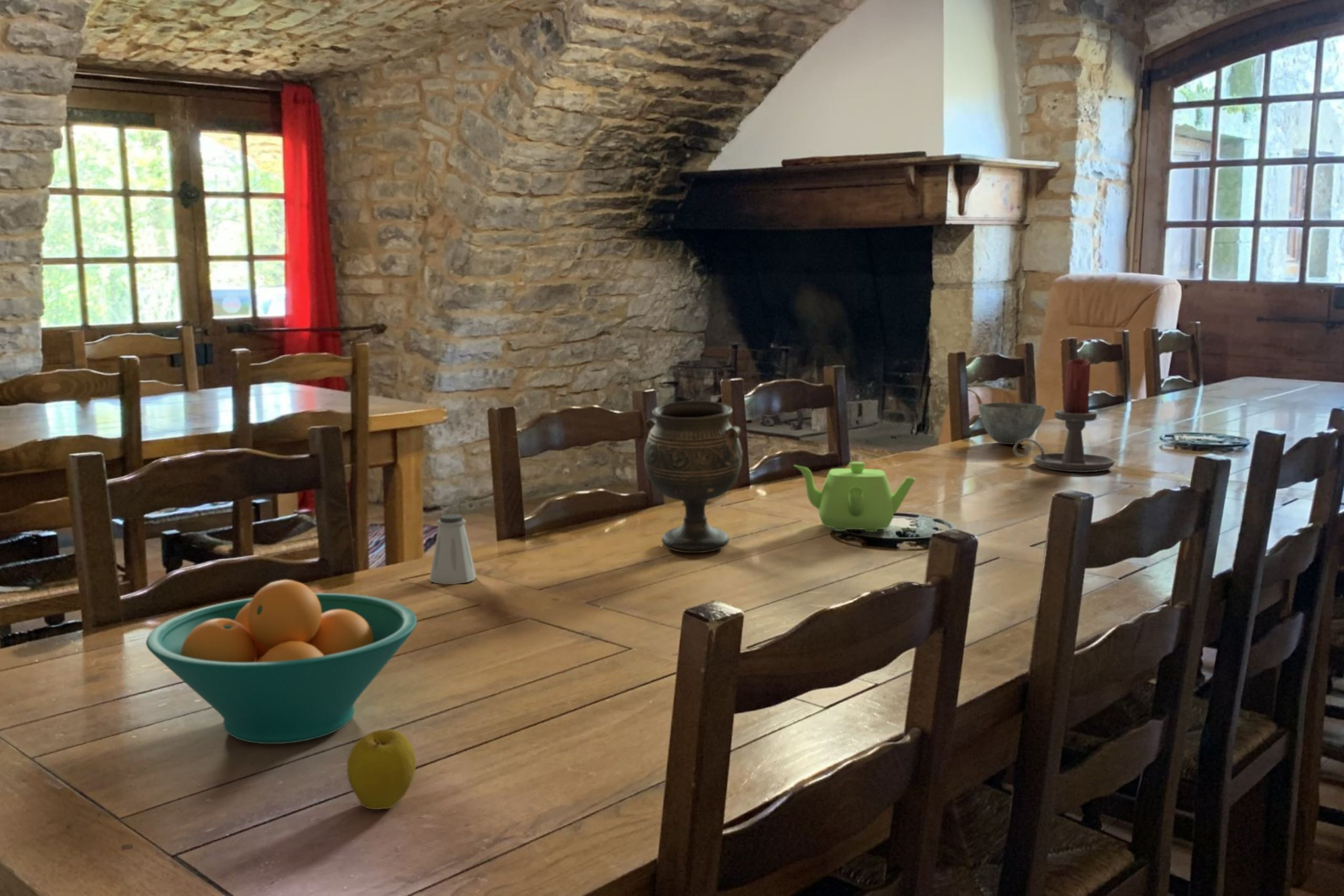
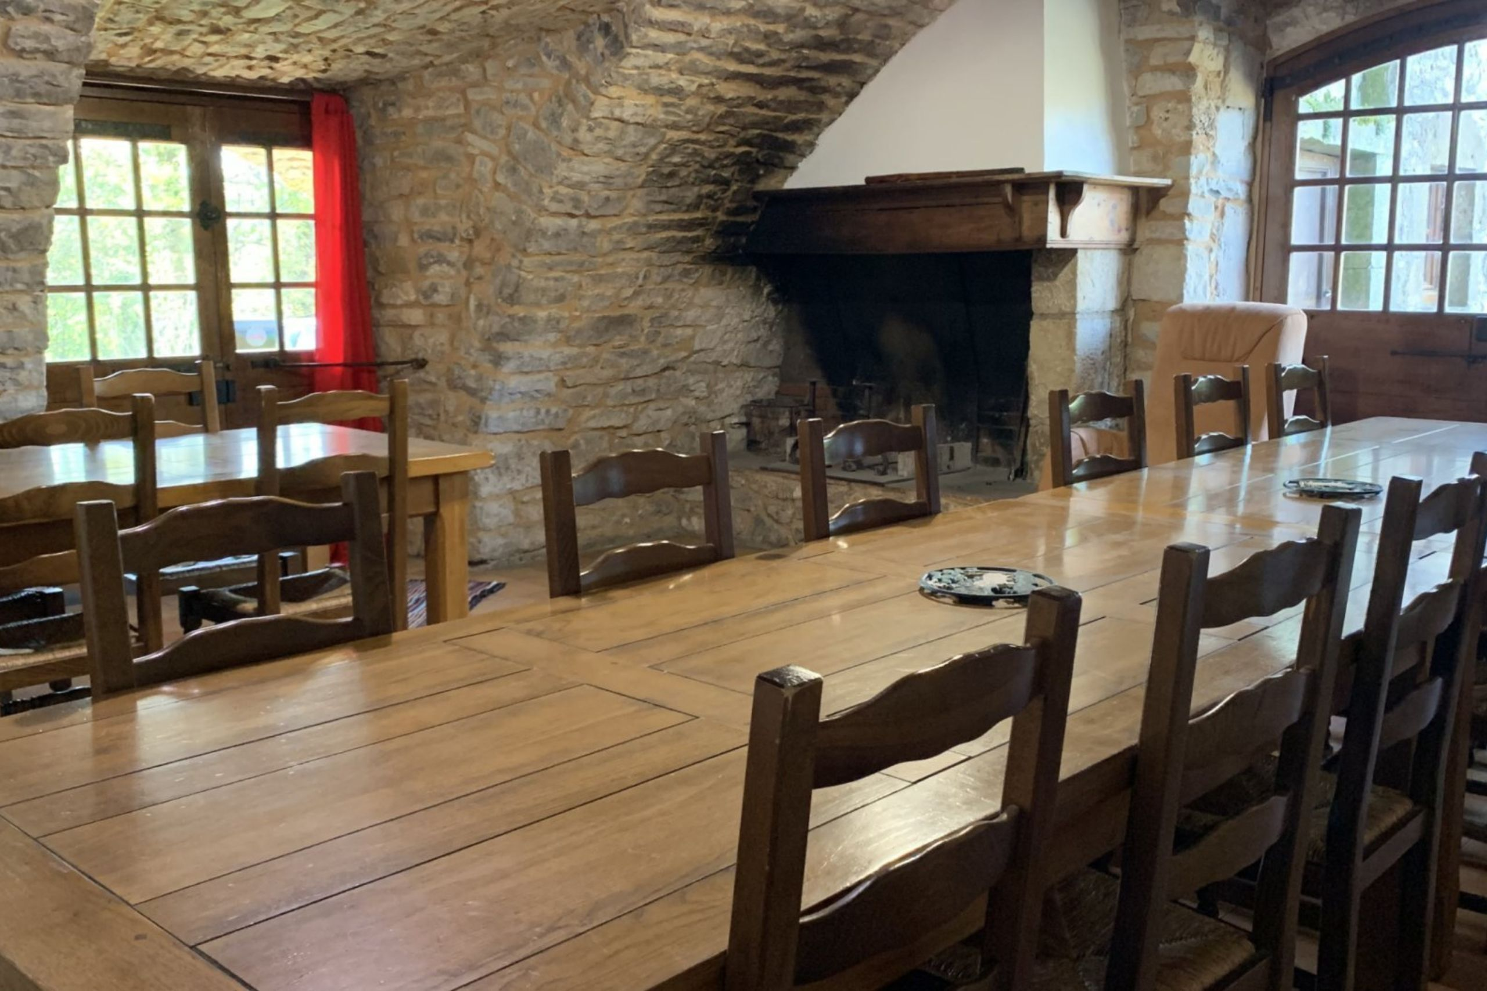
- saltshaker [429,514,477,585]
- bowl [978,402,1046,445]
- goblet [644,400,743,553]
- fruit bowl [145,579,417,744]
- teapot [793,461,916,533]
- apple [346,729,416,810]
- candle holder [1013,359,1116,473]
